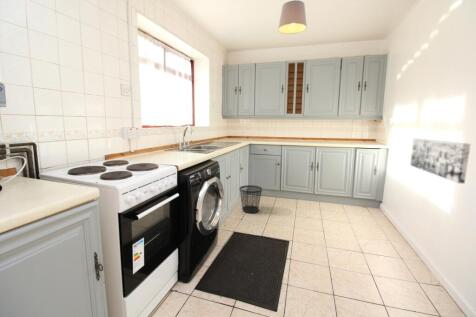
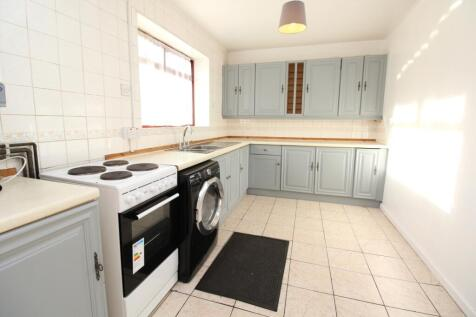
- wall art [409,138,471,185]
- wastebasket [239,184,263,214]
